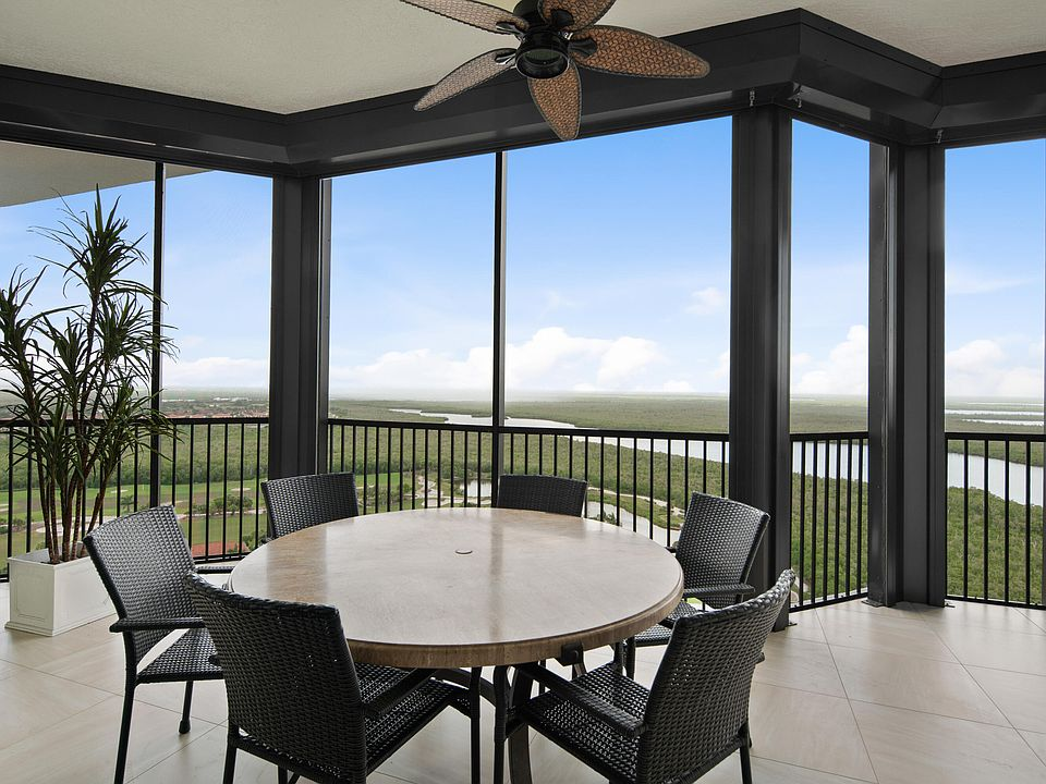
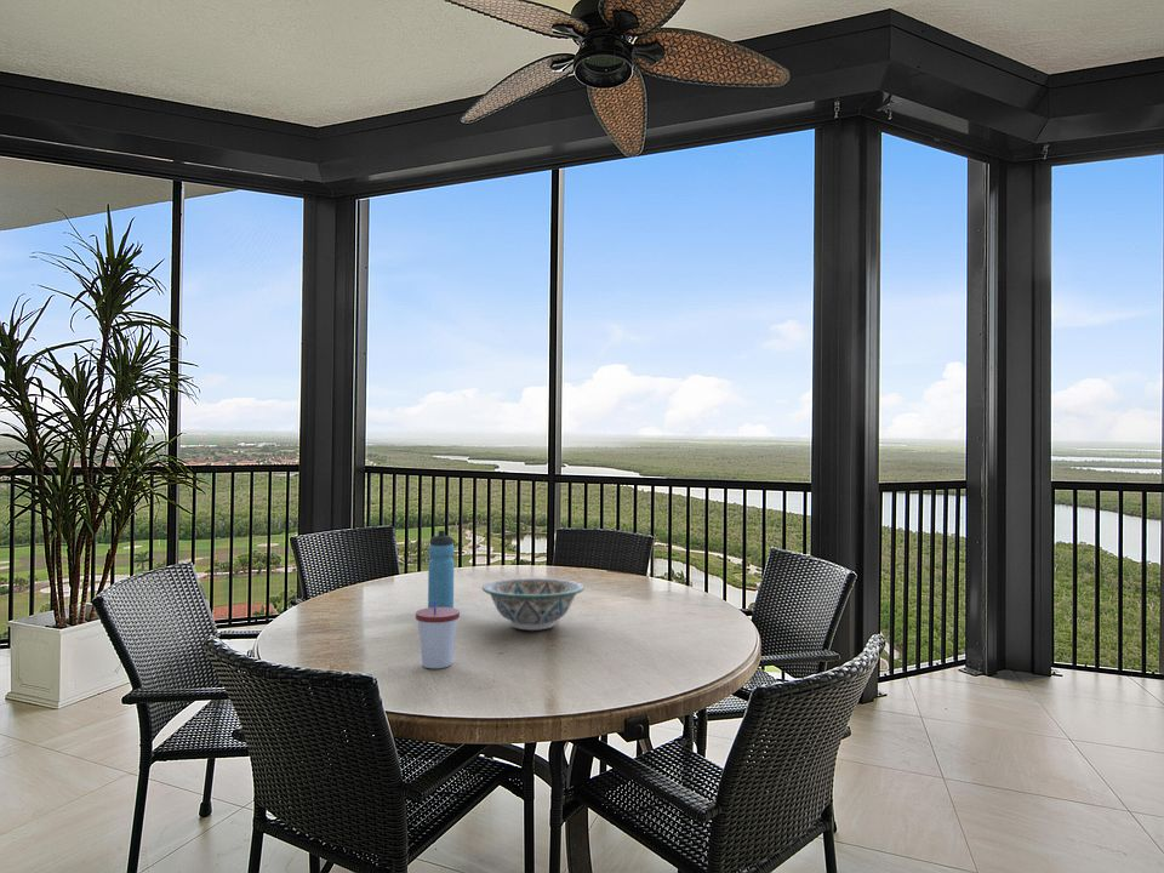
+ cup [415,600,461,669]
+ water bottle [427,529,455,609]
+ decorative bowl [481,577,586,632]
